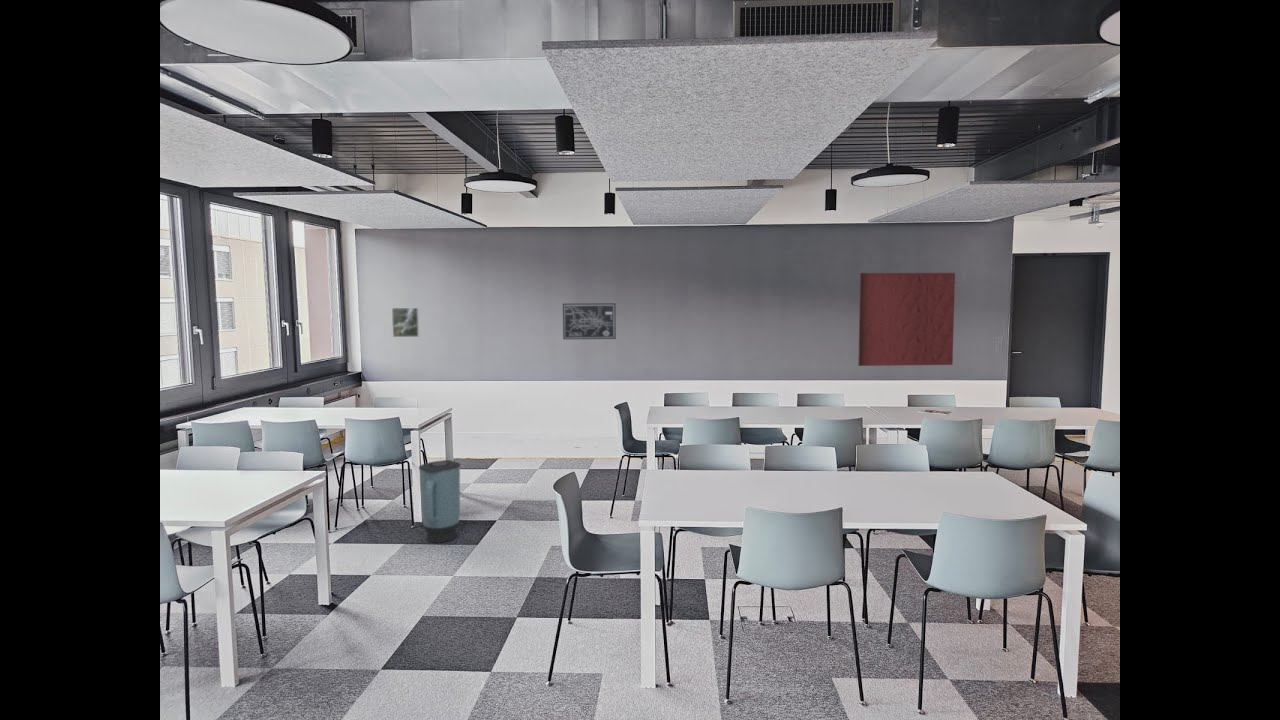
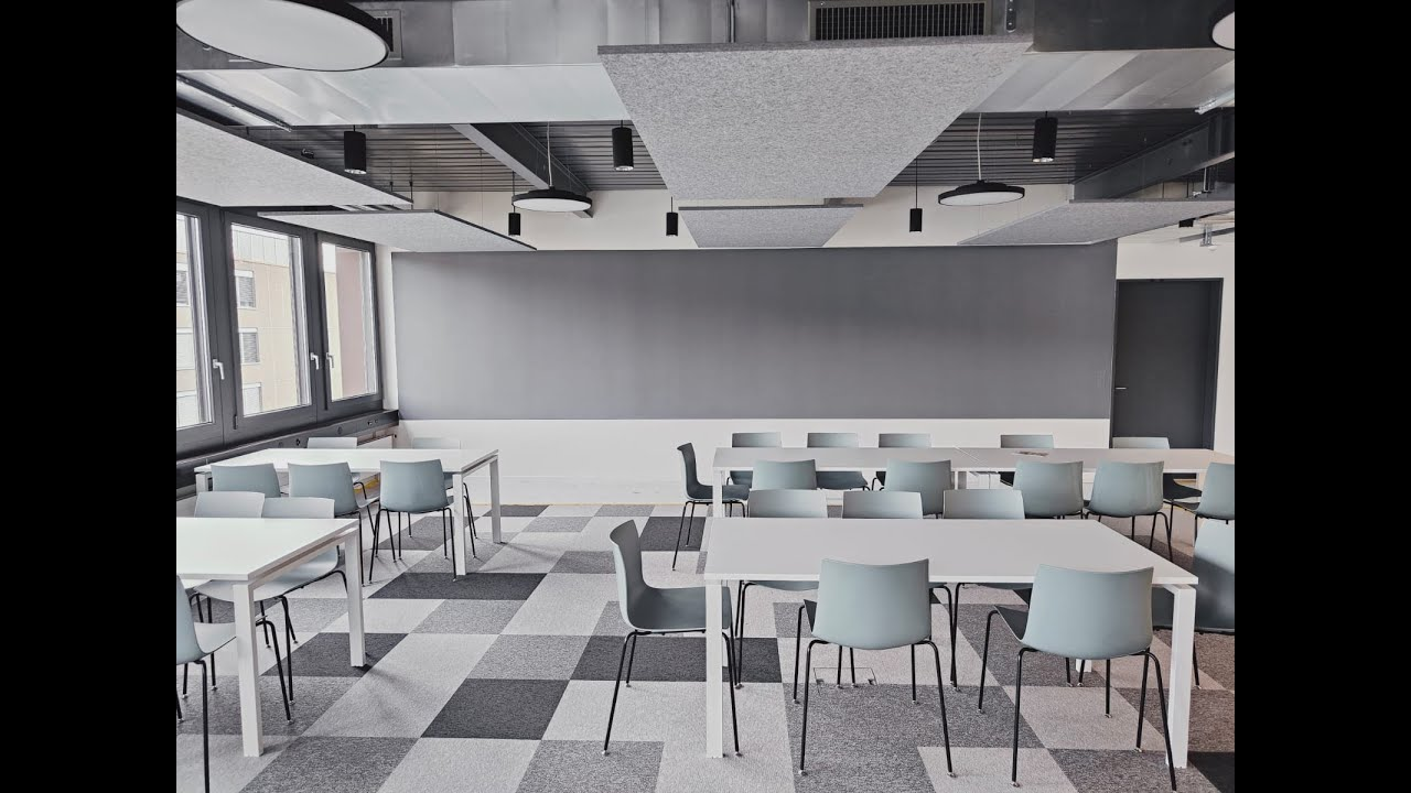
- wall art [562,302,617,340]
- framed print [391,307,420,338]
- acoustic panel [857,272,956,367]
- trash can [418,459,462,544]
